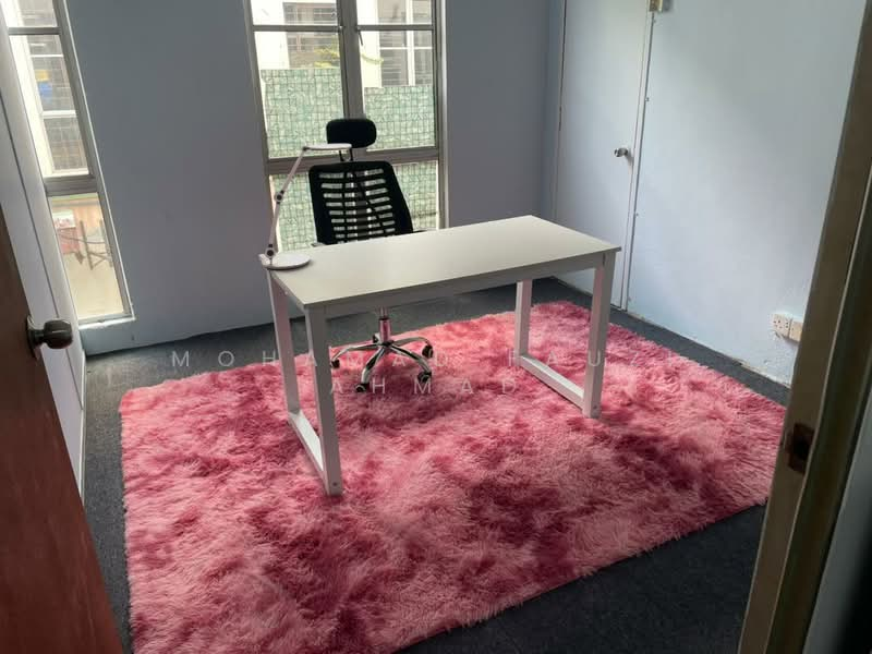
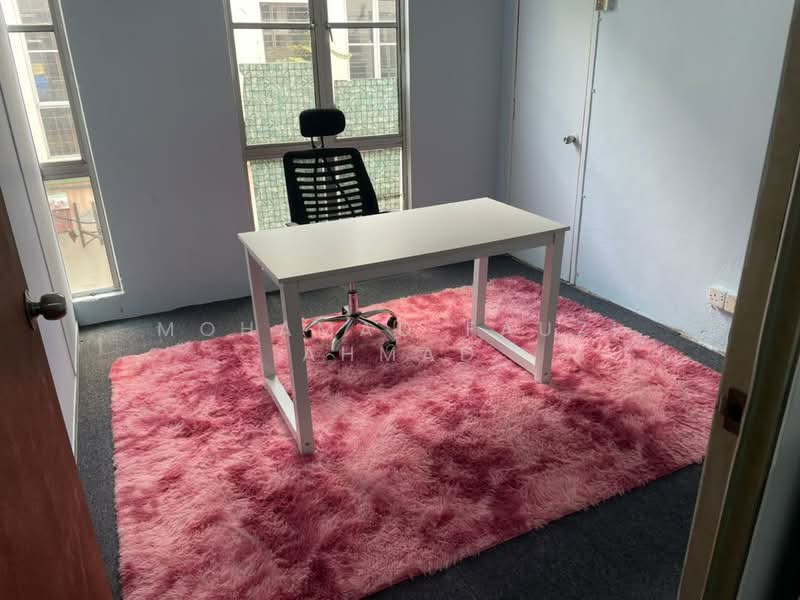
- desk lamp [261,143,352,270]
